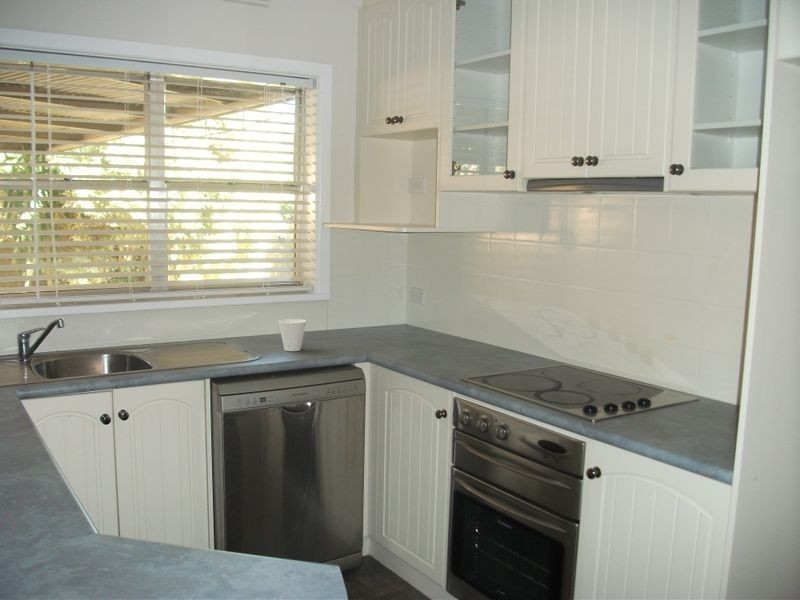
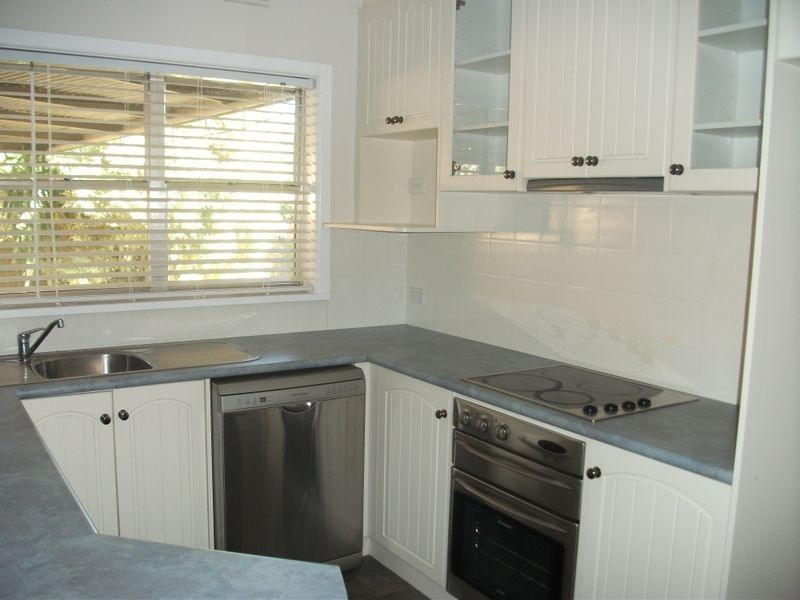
- cup [277,318,308,352]
